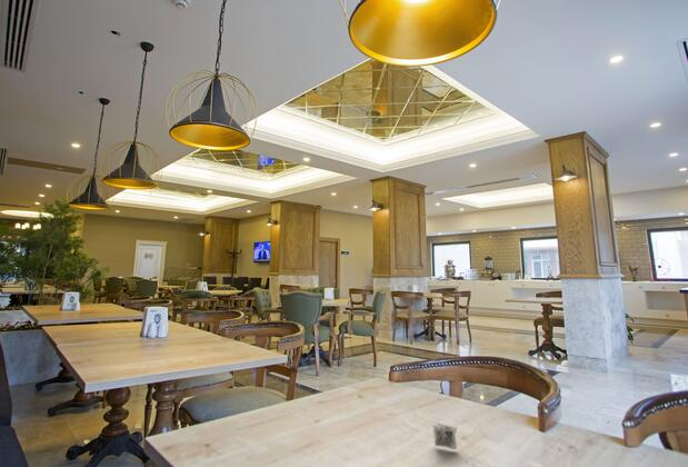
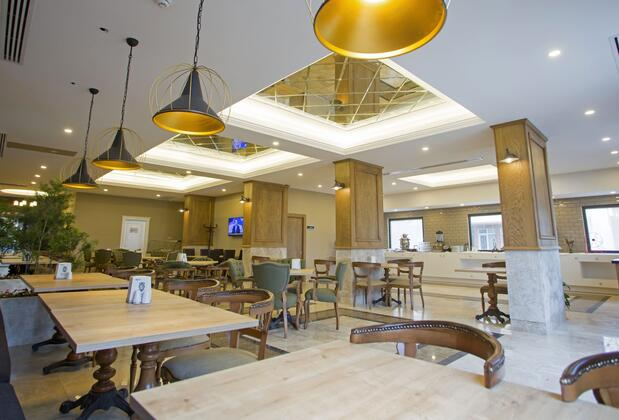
- napkin holder [432,421,458,450]
